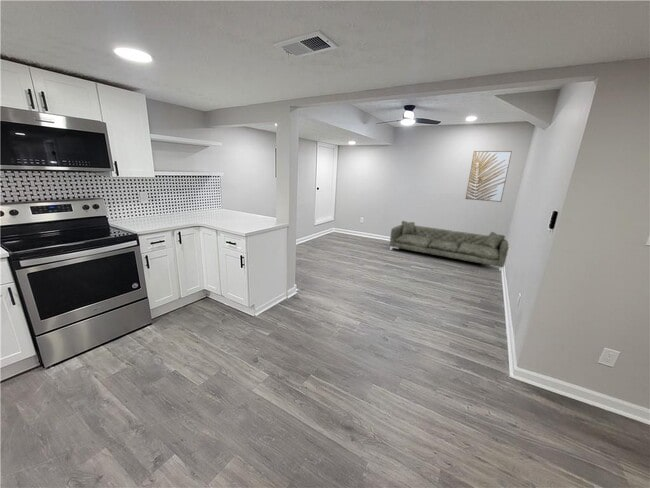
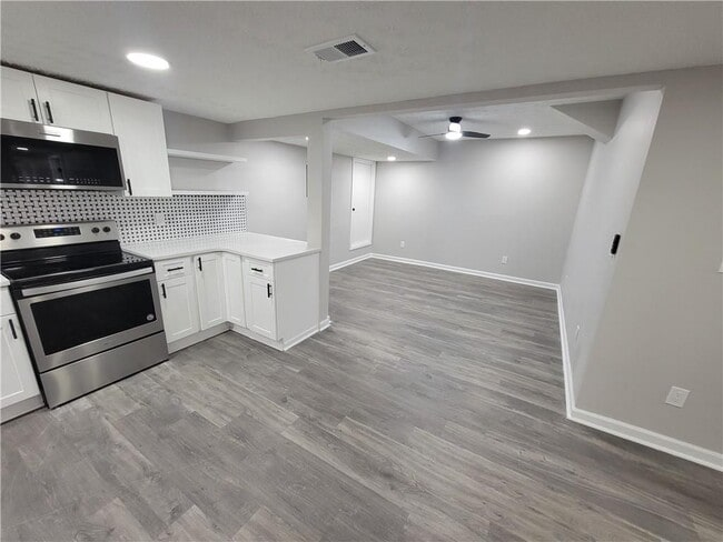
- sofa [389,220,510,272]
- wall art [465,150,513,203]
